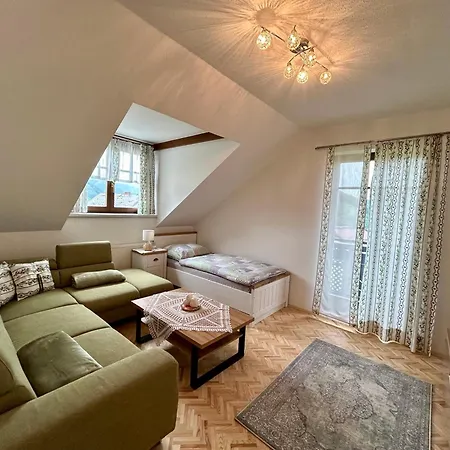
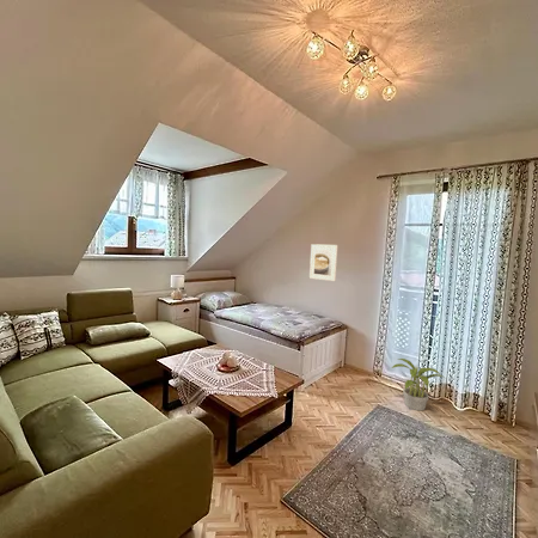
+ potted plant [391,357,446,411]
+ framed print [308,243,338,282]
